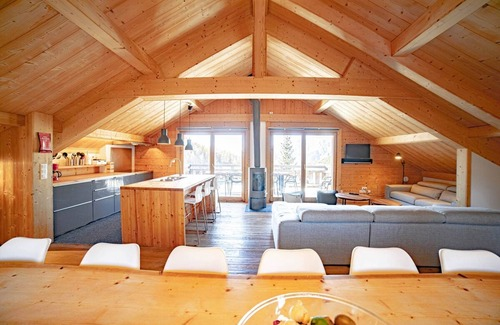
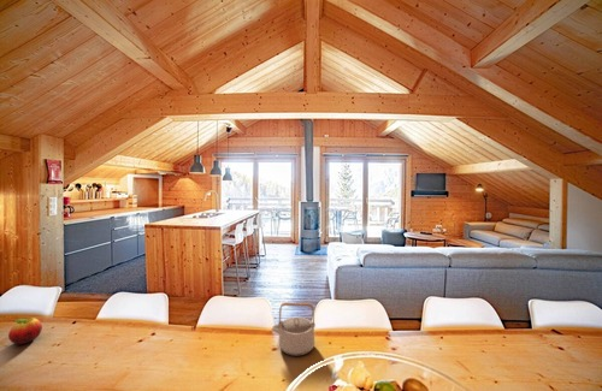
+ teapot [270,301,317,357]
+ fruit [7,316,43,345]
